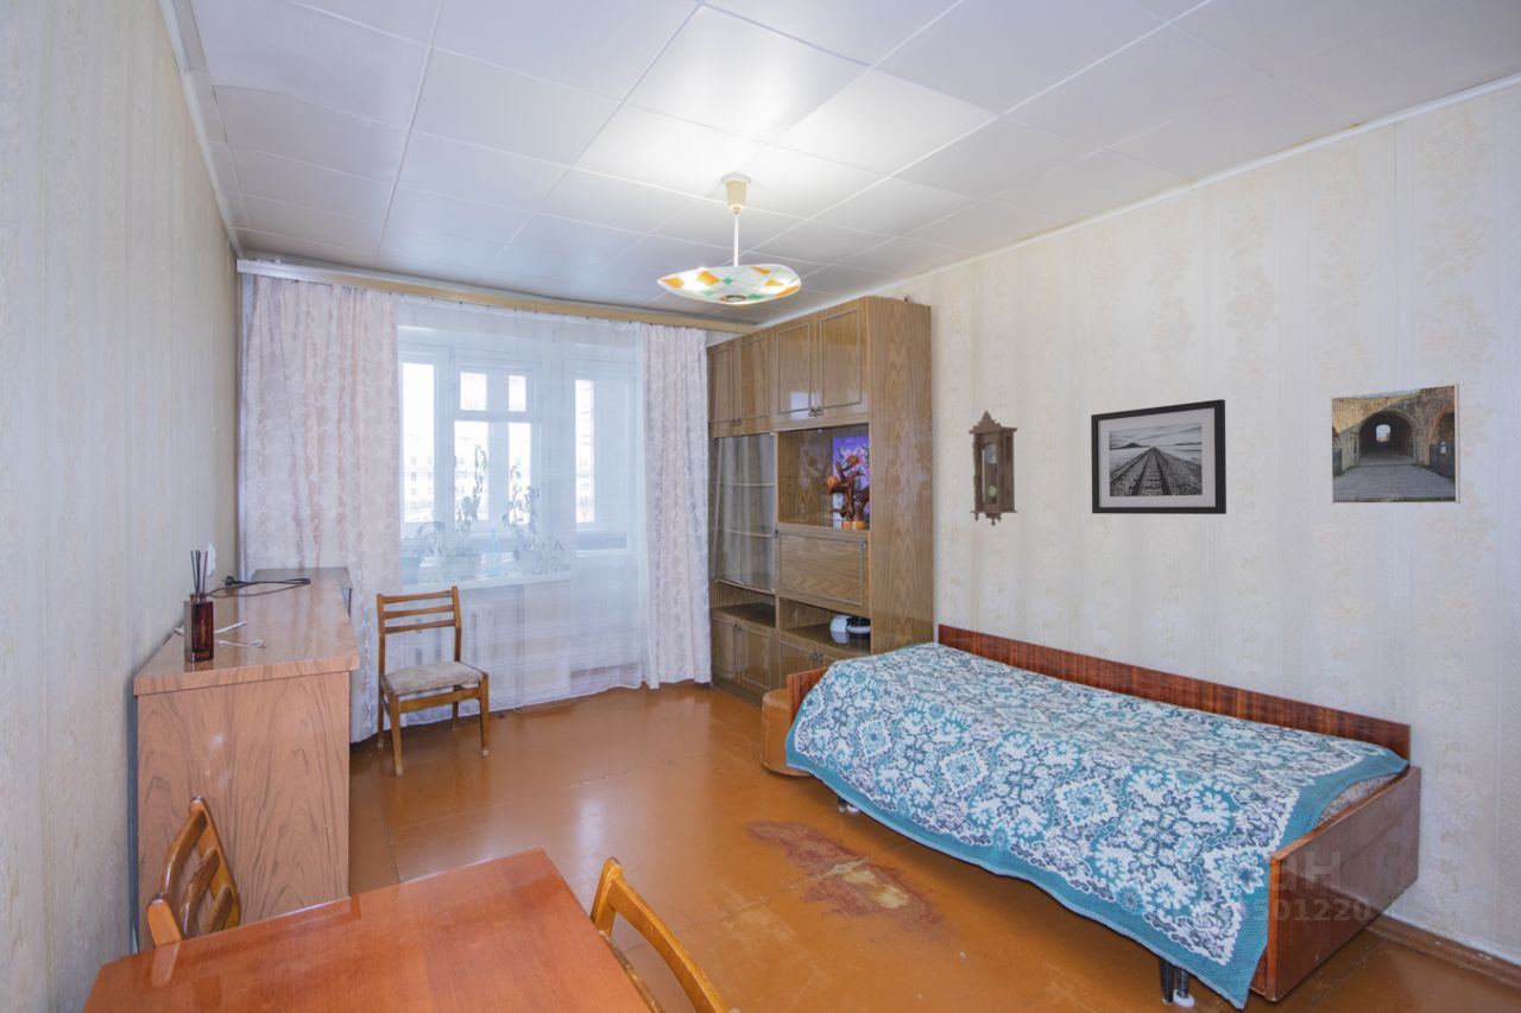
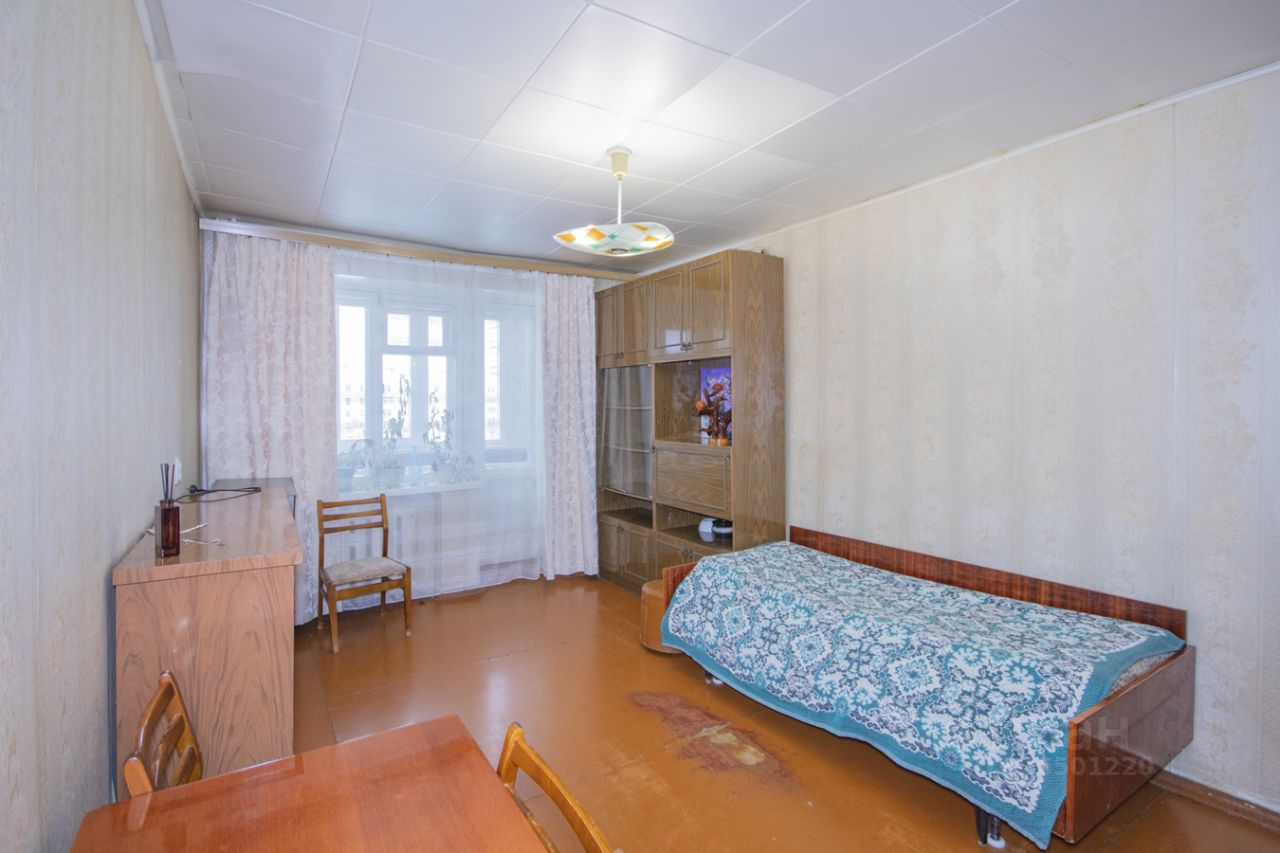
- wall art [1090,398,1227,515]
- pendulum clock [967,410,1020,527]
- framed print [1330,382,1462,505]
